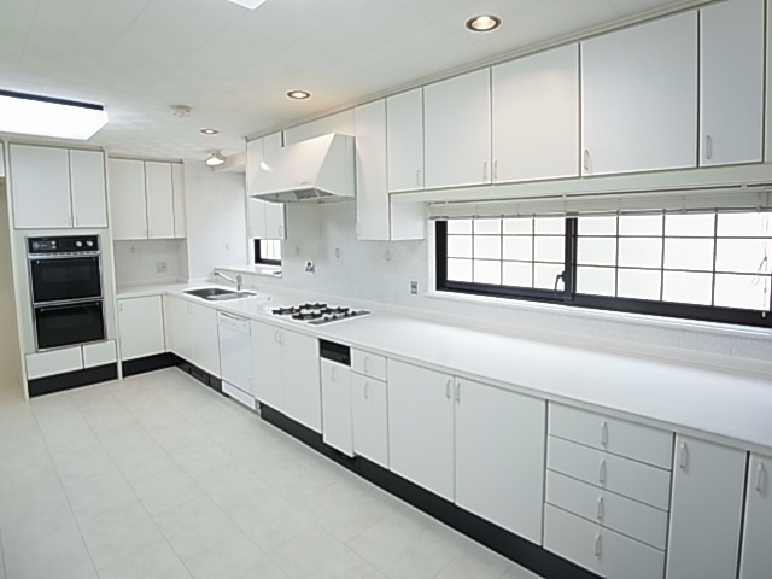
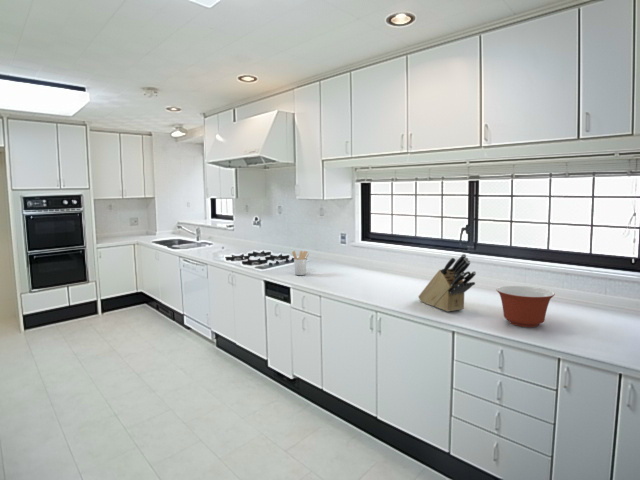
+ utensil holder [291,250,310,276]
+ knife block [417,253,477,313]
+ mixing bowl [495,285,556,328]
